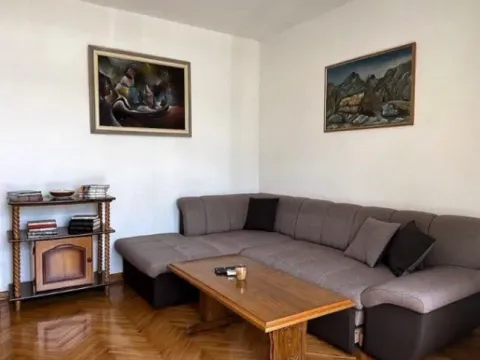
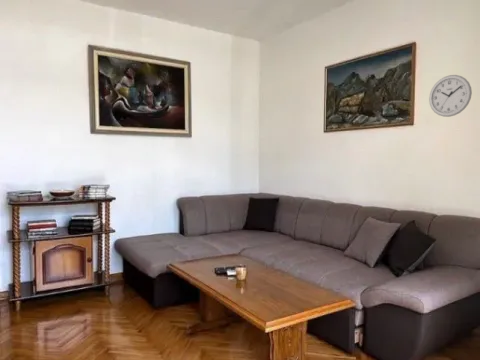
+ wall clock [428,74,473,118]
